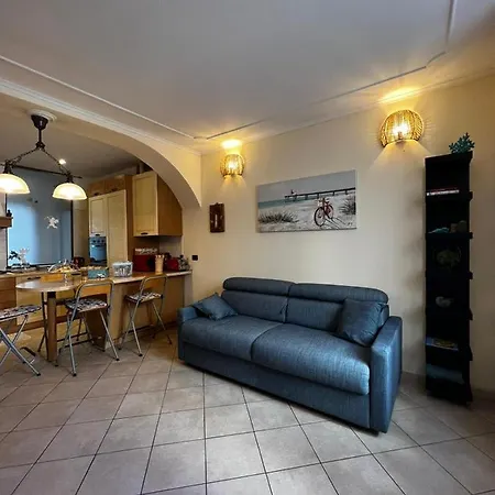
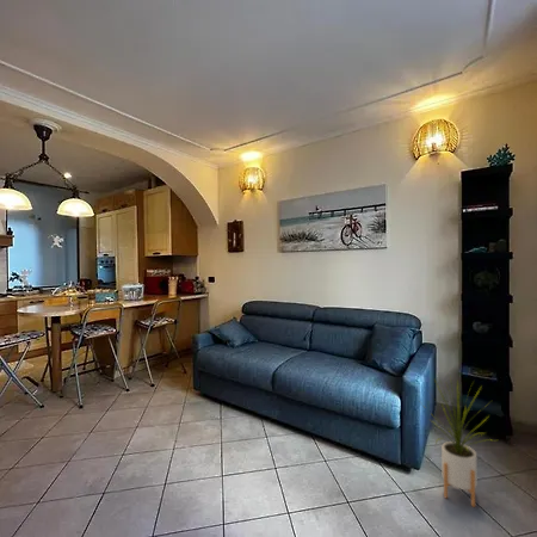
+ house plant [419,375,498,508]
